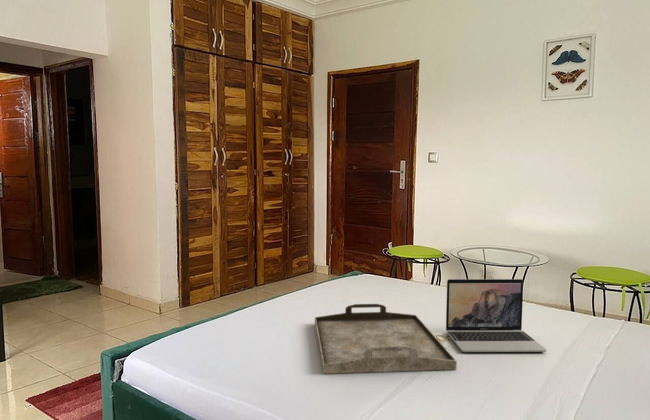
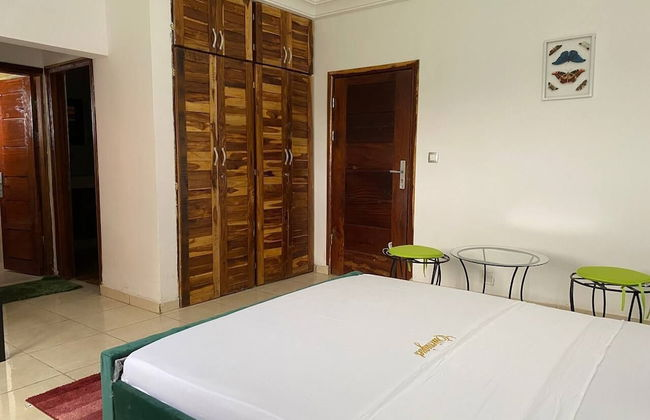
- laptop [445,278,547,353]
- serving tray [314,303,458,375]
